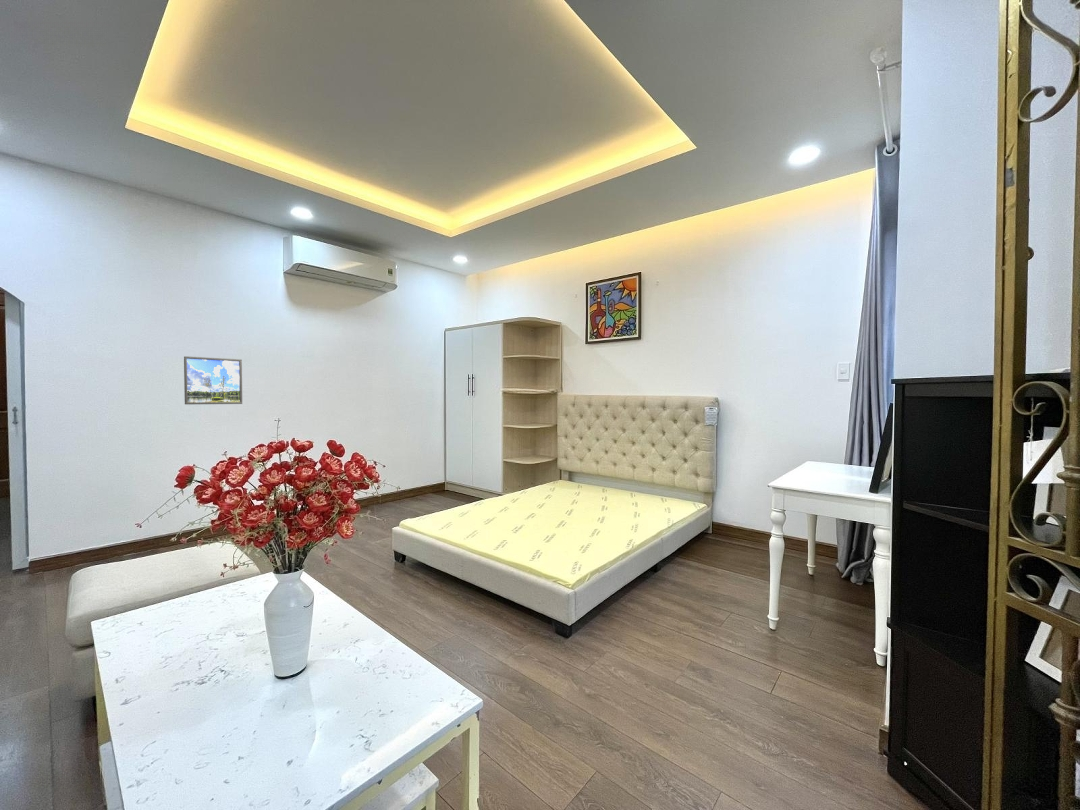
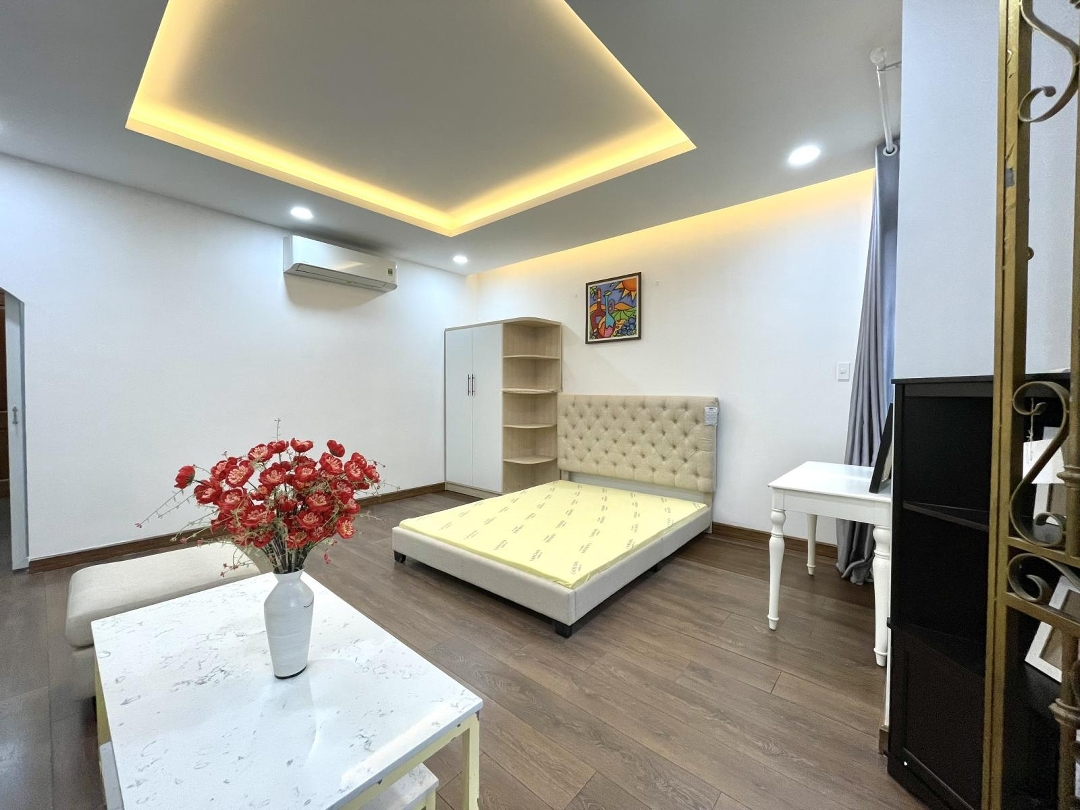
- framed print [183,355,243,405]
